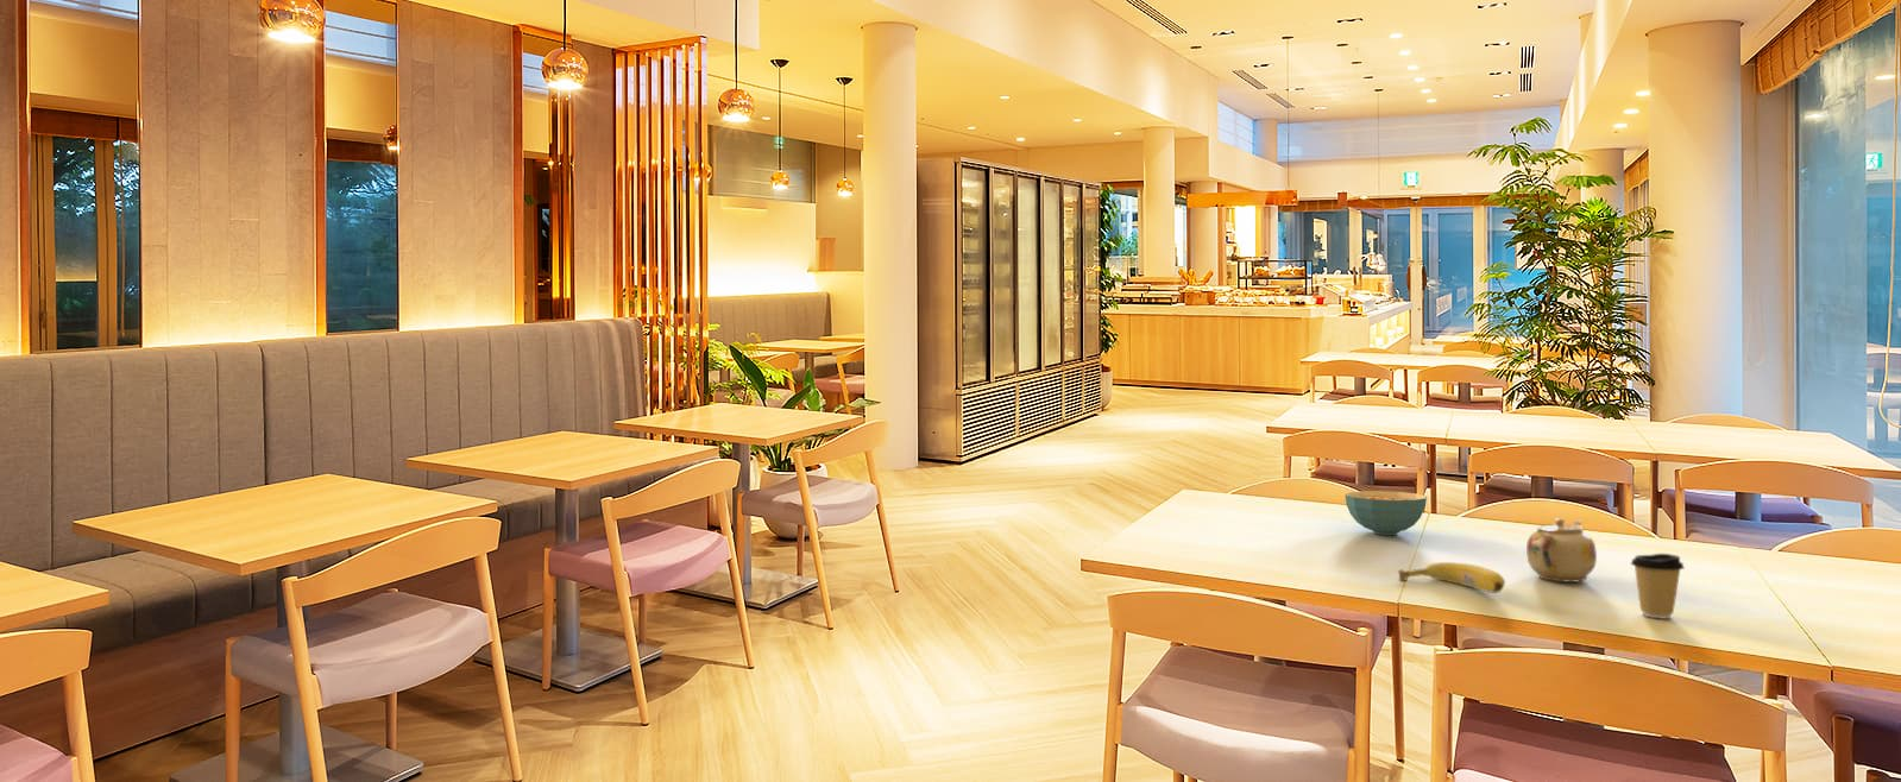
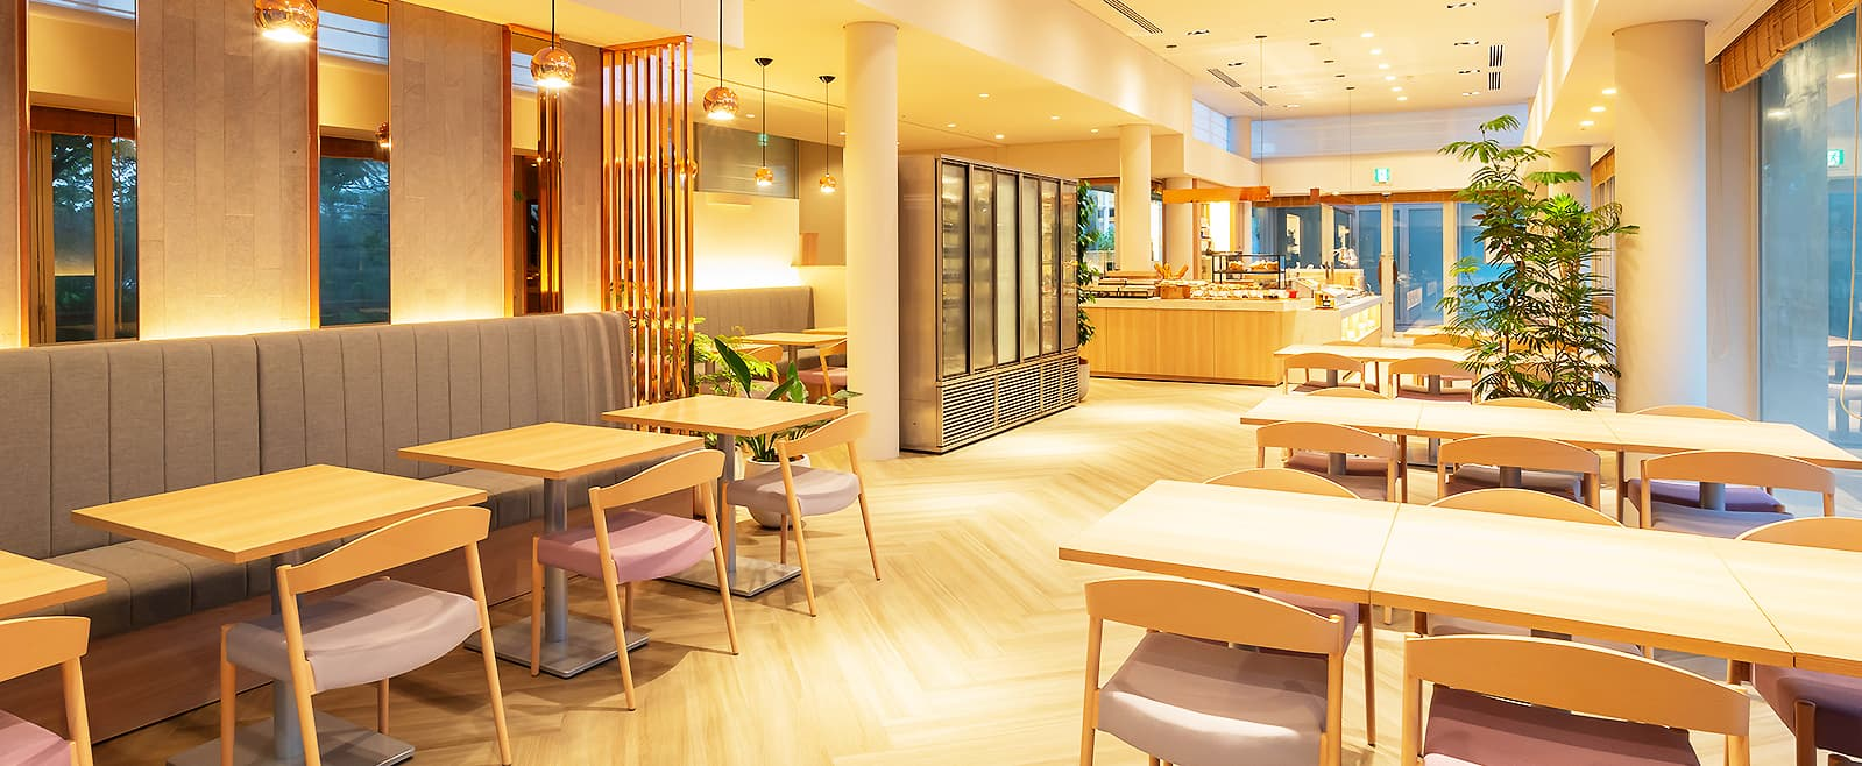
- cereal bowl [1345,490,1428,536]
- fruit [1397,561,1506,594]
- coffee cup [1629,553,1686,620]
- teapot [1525,516,1598,583]
